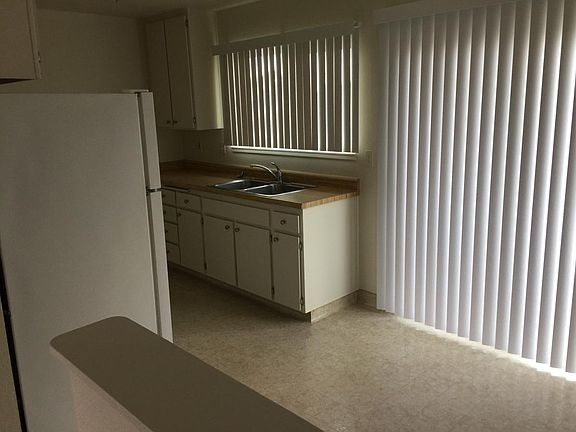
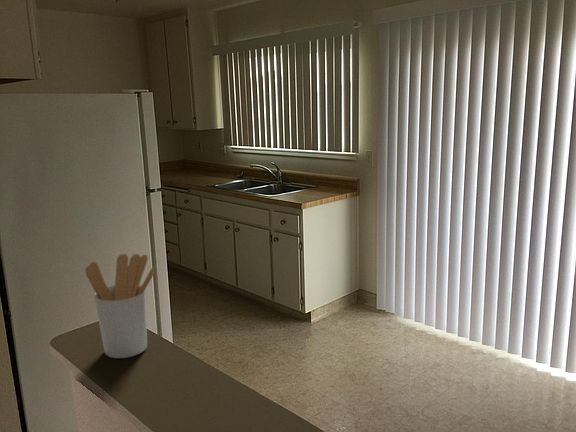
+ utensil holder [84,253,156,359]
